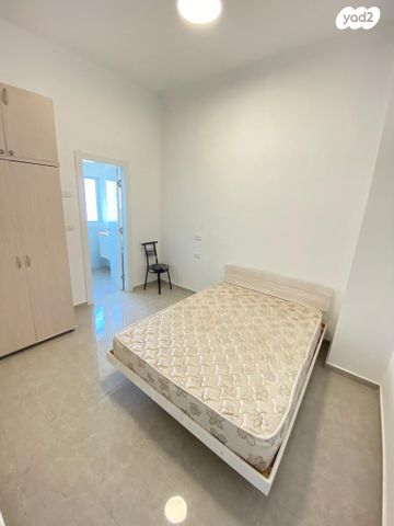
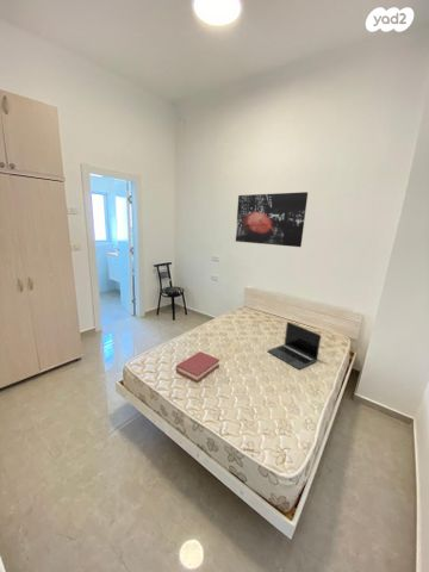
+ hardback book [175,350,220,384]
+ laptop [267,321,322,371]
+ wall art [235,191,309,248]
